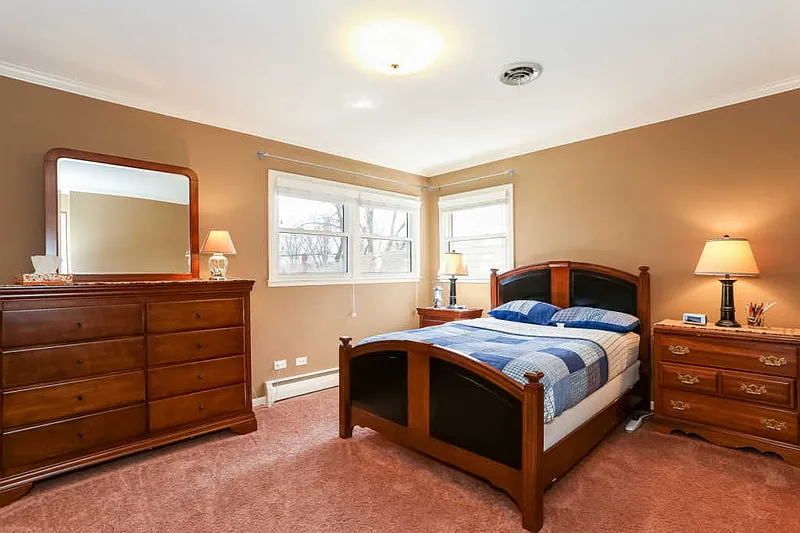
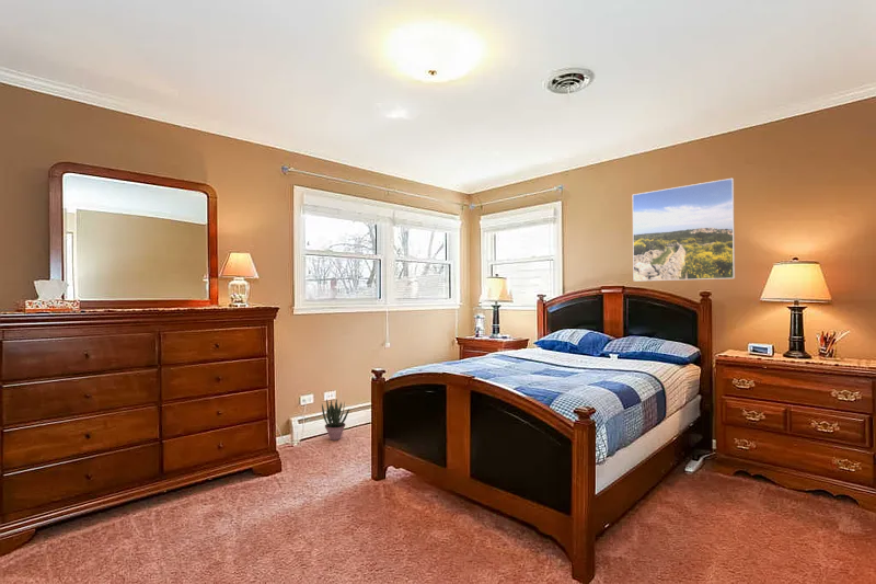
+ potted plant [321,398,350,442]
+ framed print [632,178,736,282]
